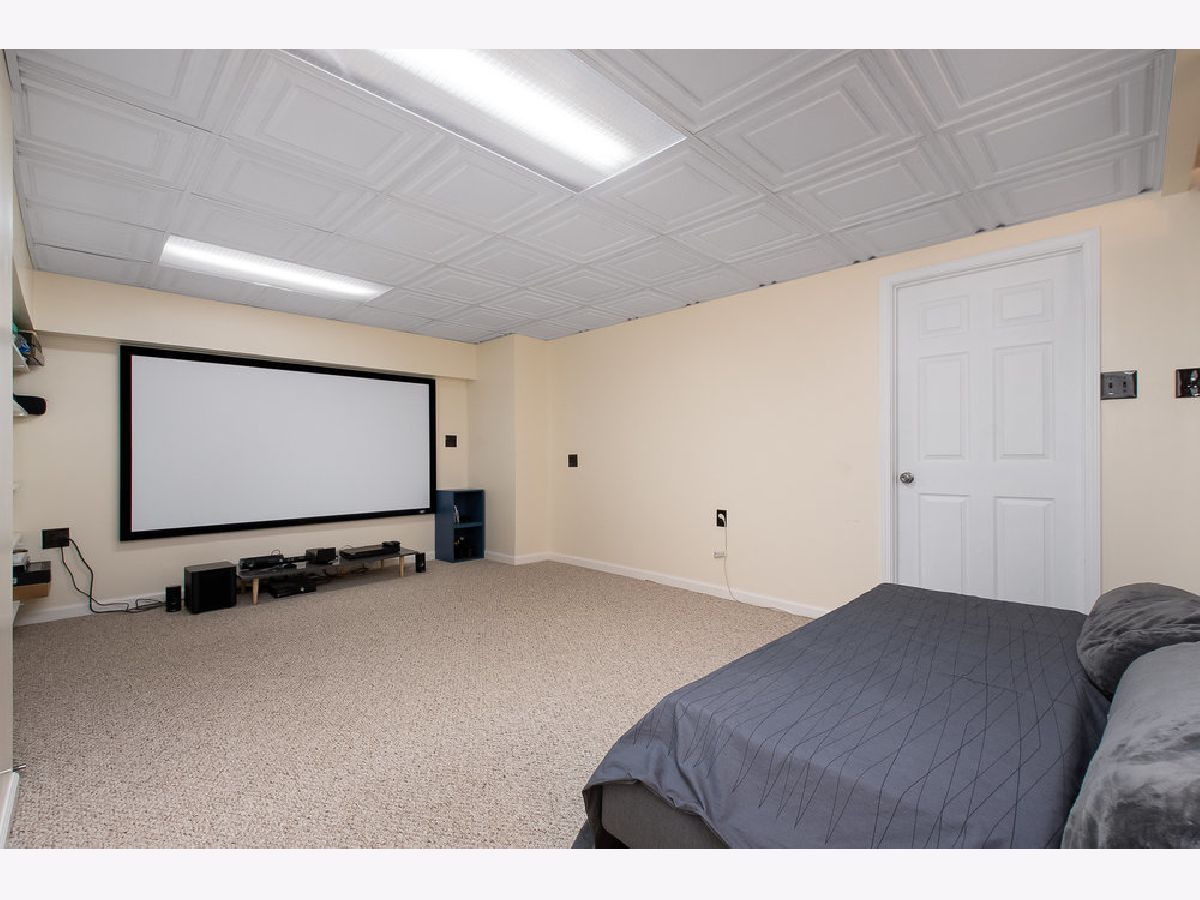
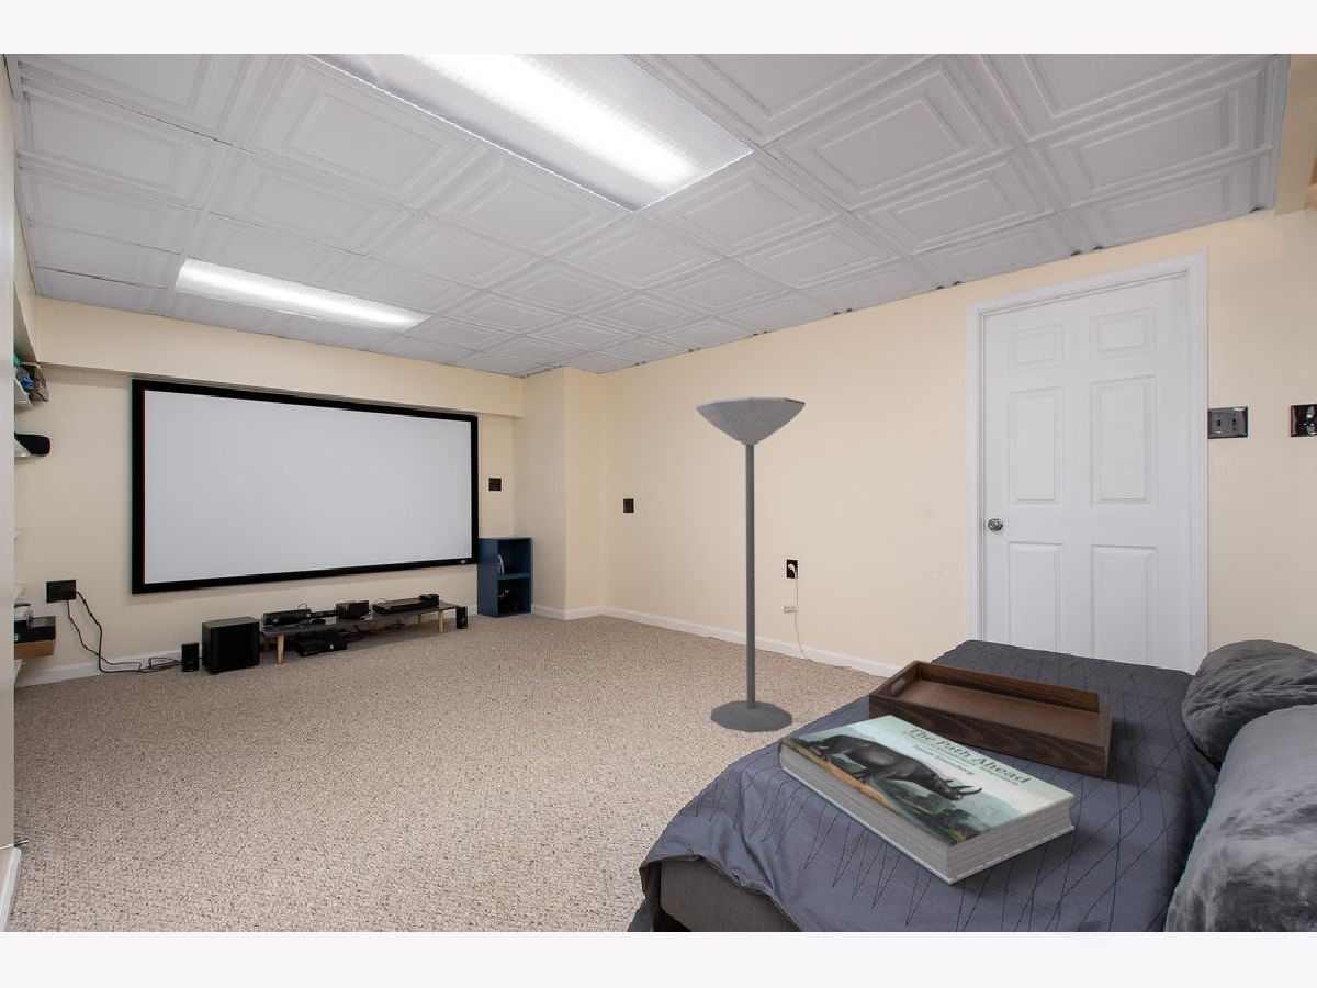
+ serving tray [868,659,1113,779]
+ book [777,715,1076,885]
+ floor lamp [695,396,806,733]
